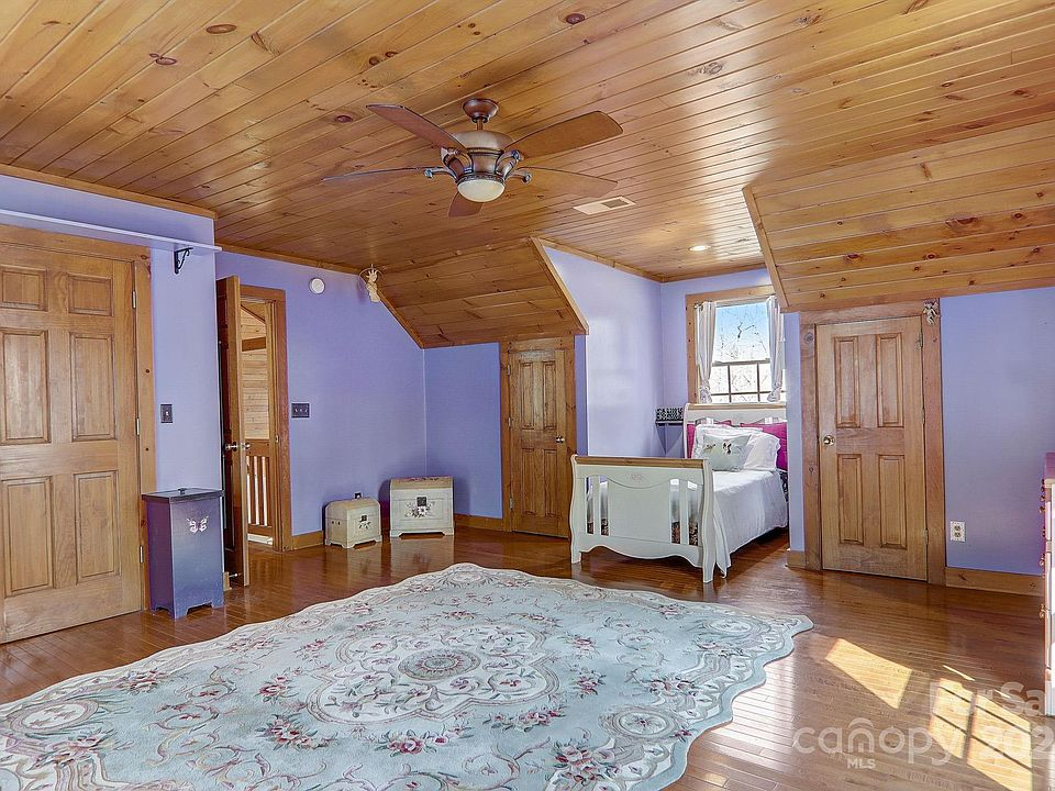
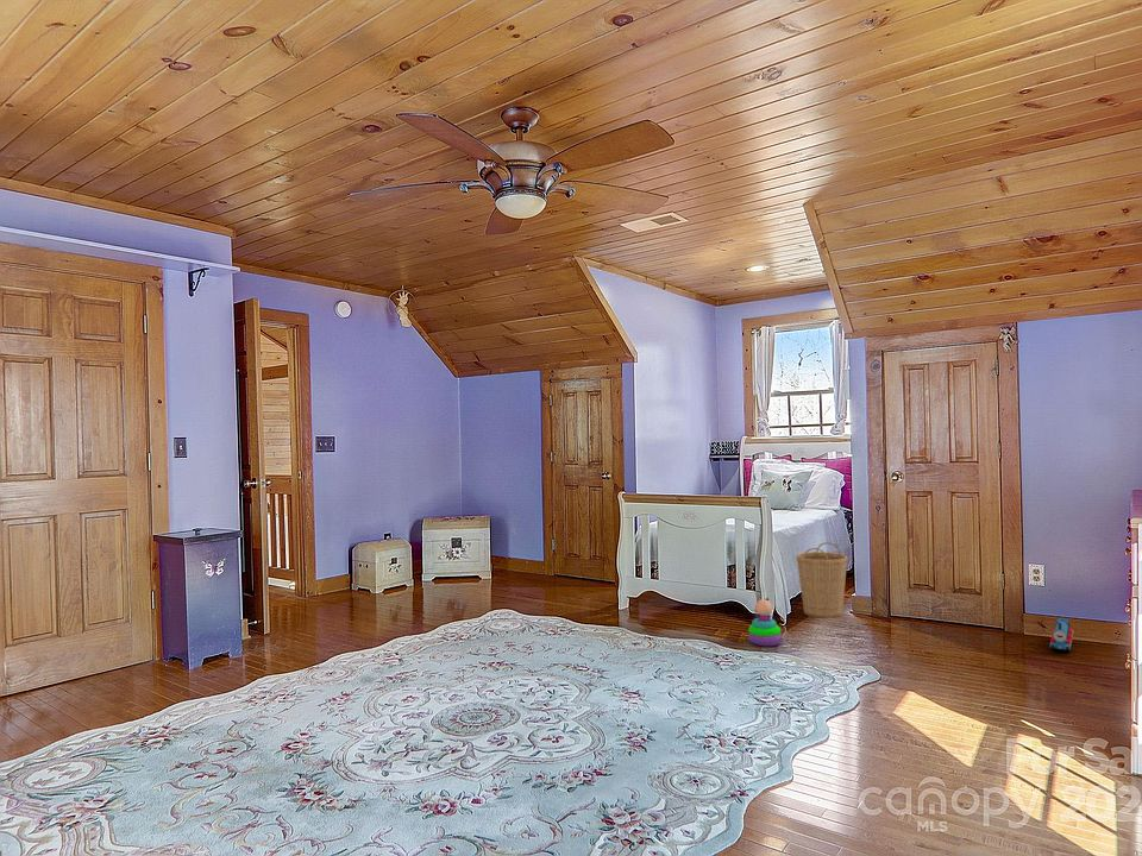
+ toy train [1048,617,1075,654]
+ basket [795,541,848,619]
+ stacking toy [747,597,784,648]
